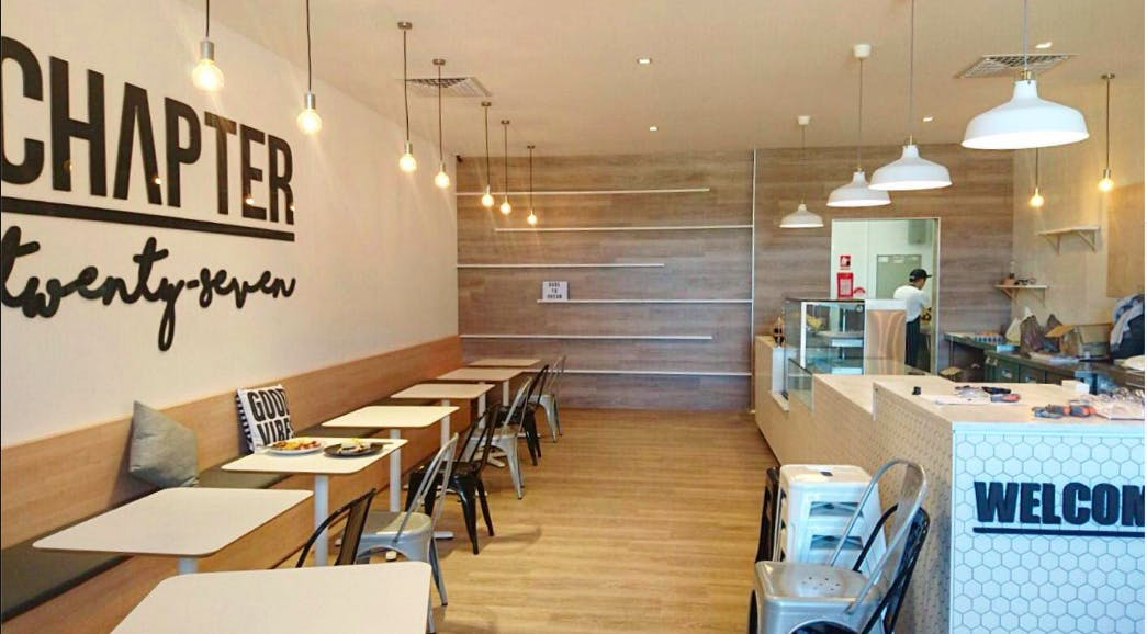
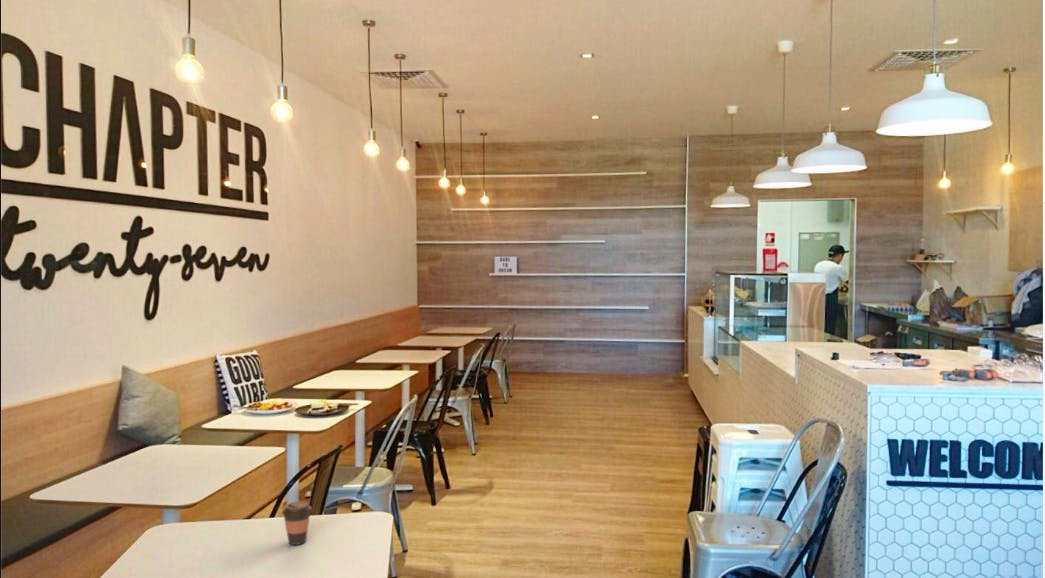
+ coffee cup [281,500,313,546]
